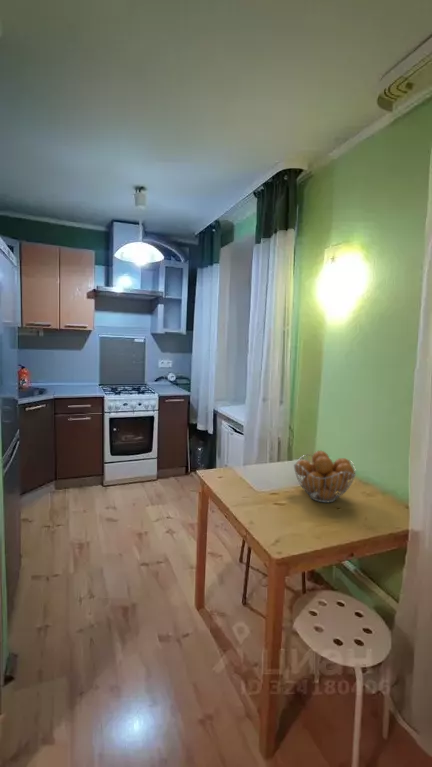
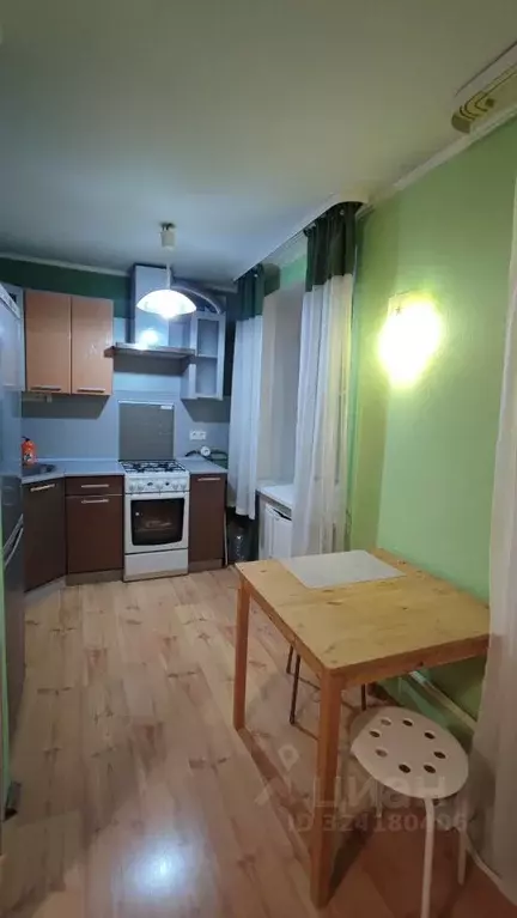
- fruit basket [293,450,357,503]
